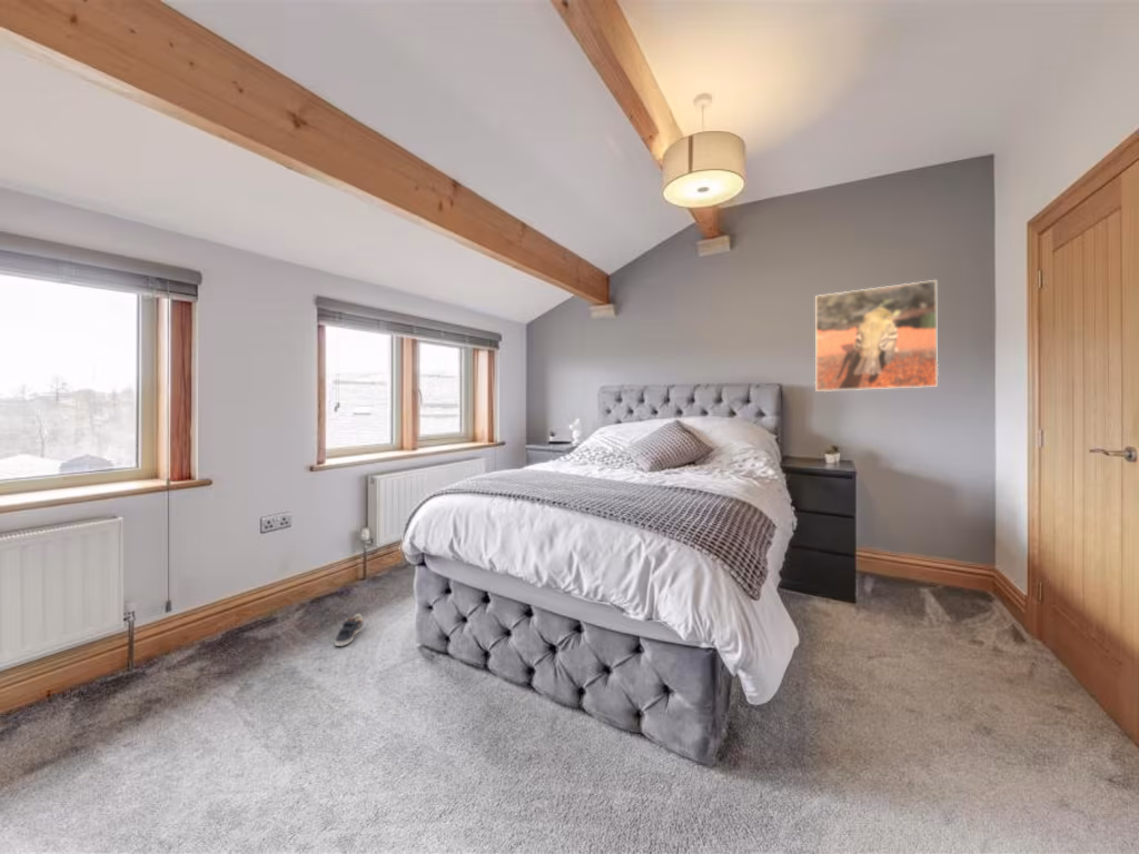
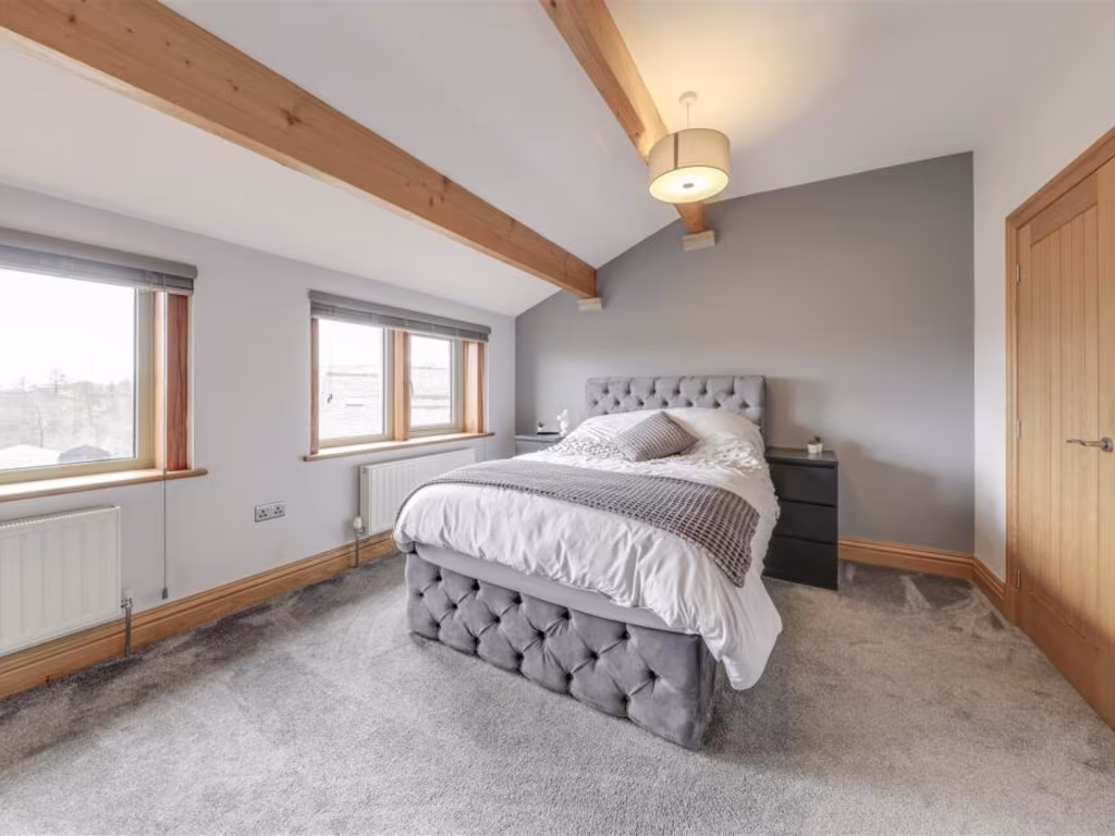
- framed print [814,279,939,393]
- sneaker [334,613,364,647]
